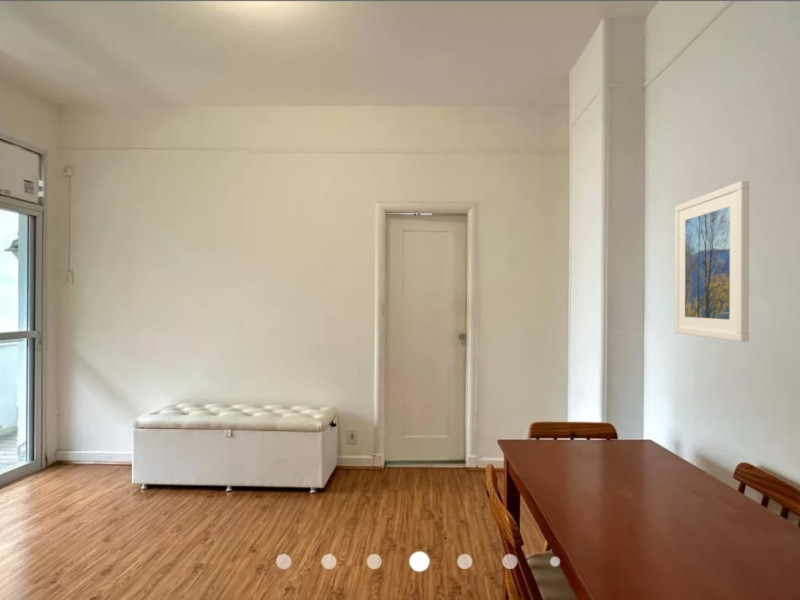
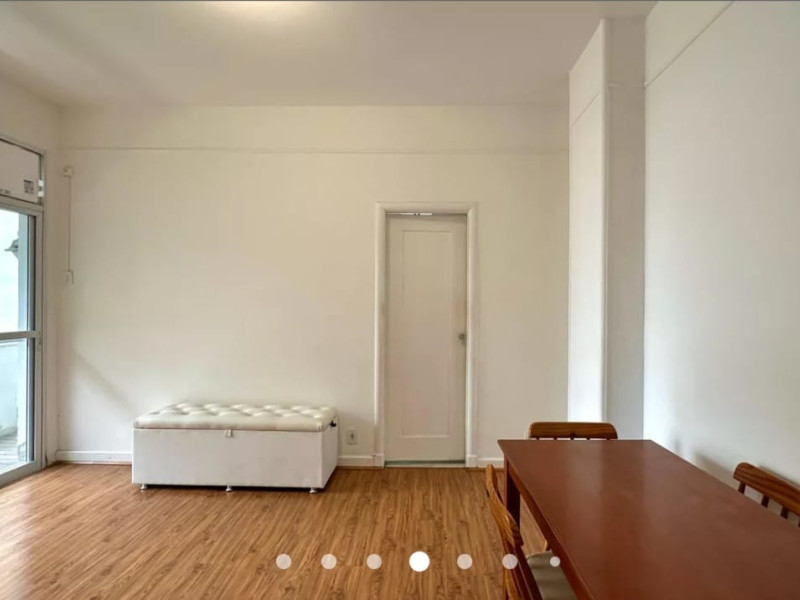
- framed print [673,180,750,343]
